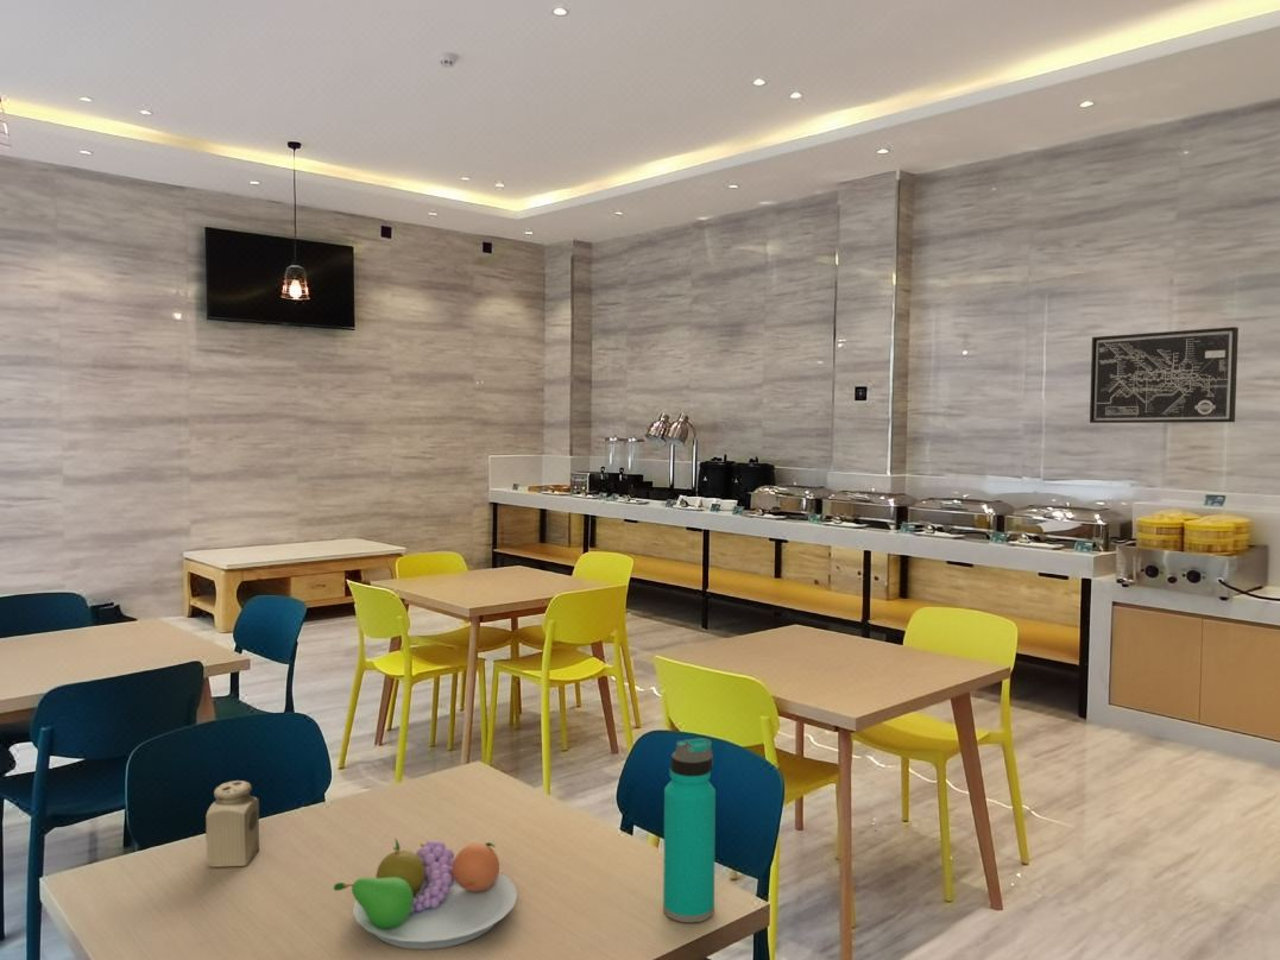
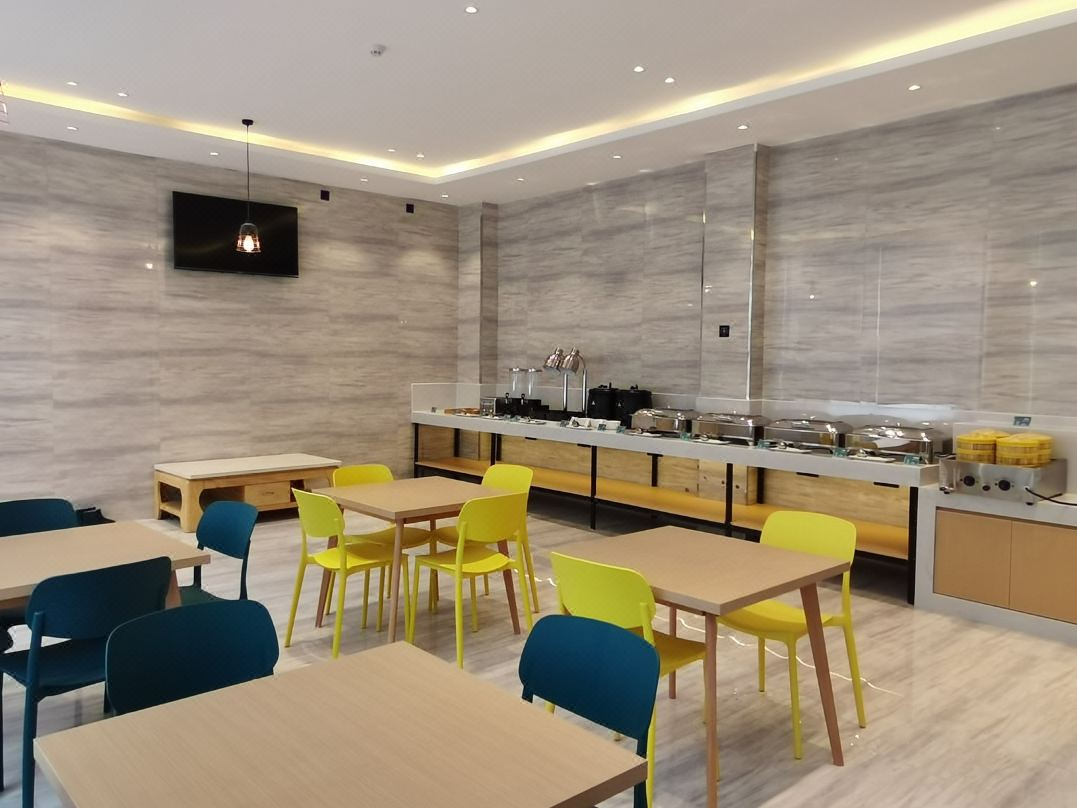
- water bottle [662,737,717,923]
- fruit bowl [333,836,518,950]
- wall art [1089,326,1240,424]
- salt shaker [204,779,260,869]
